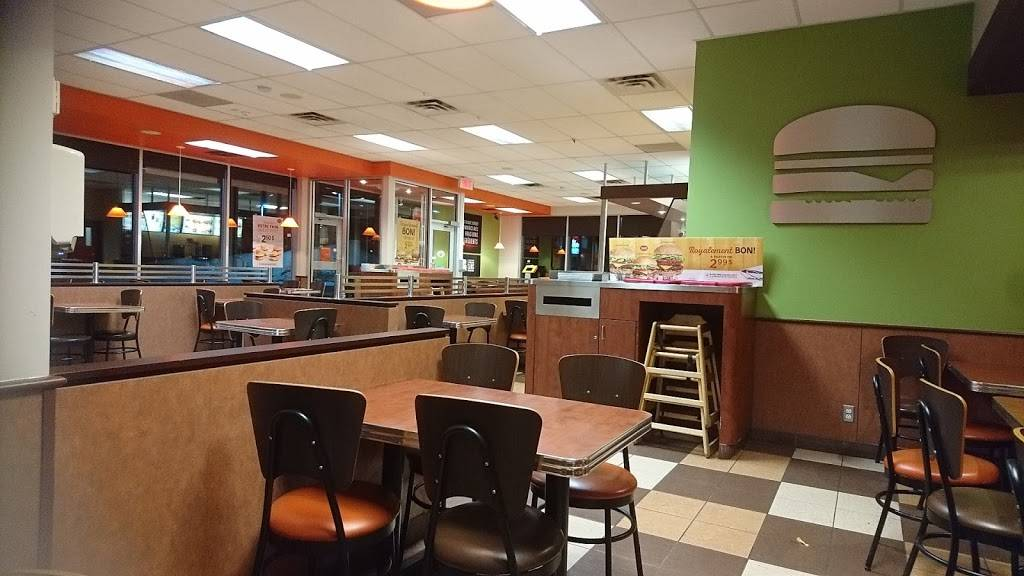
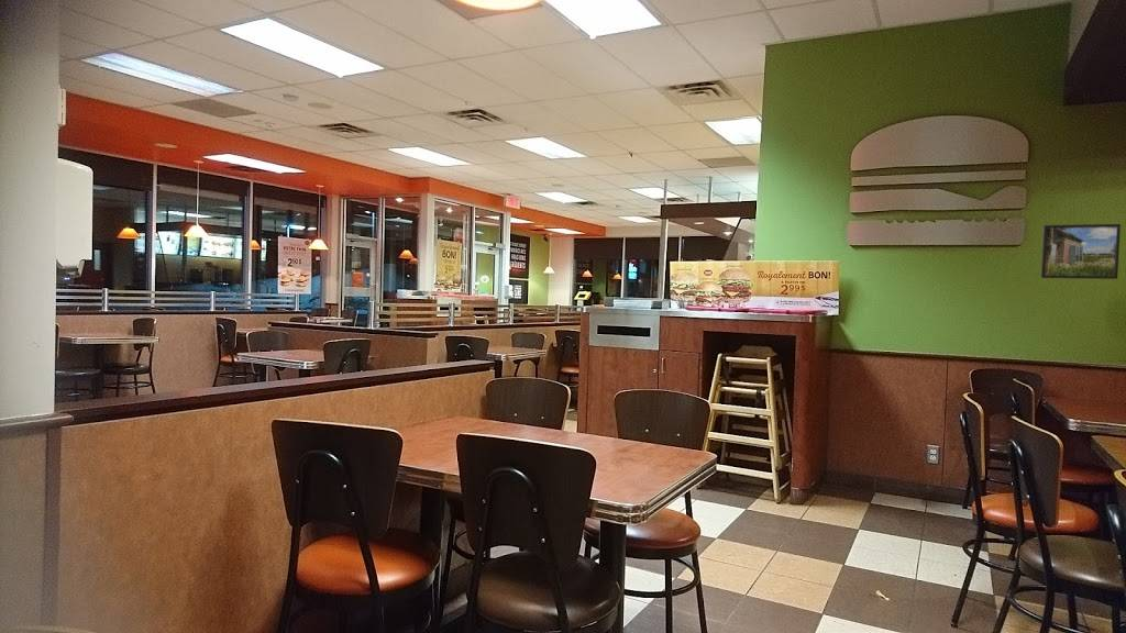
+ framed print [1040,223,1122,280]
